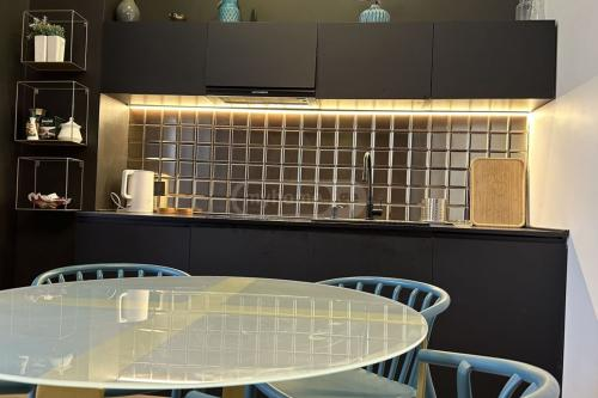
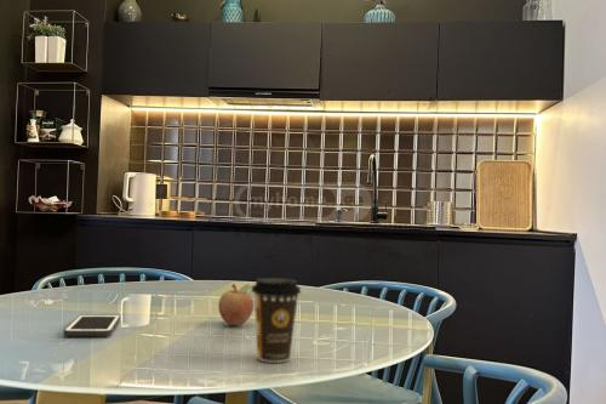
+ fruit [217,283,255,326]
+ cell phone [63,313,121,337]
+ coffee cup [250,277,302,364]
